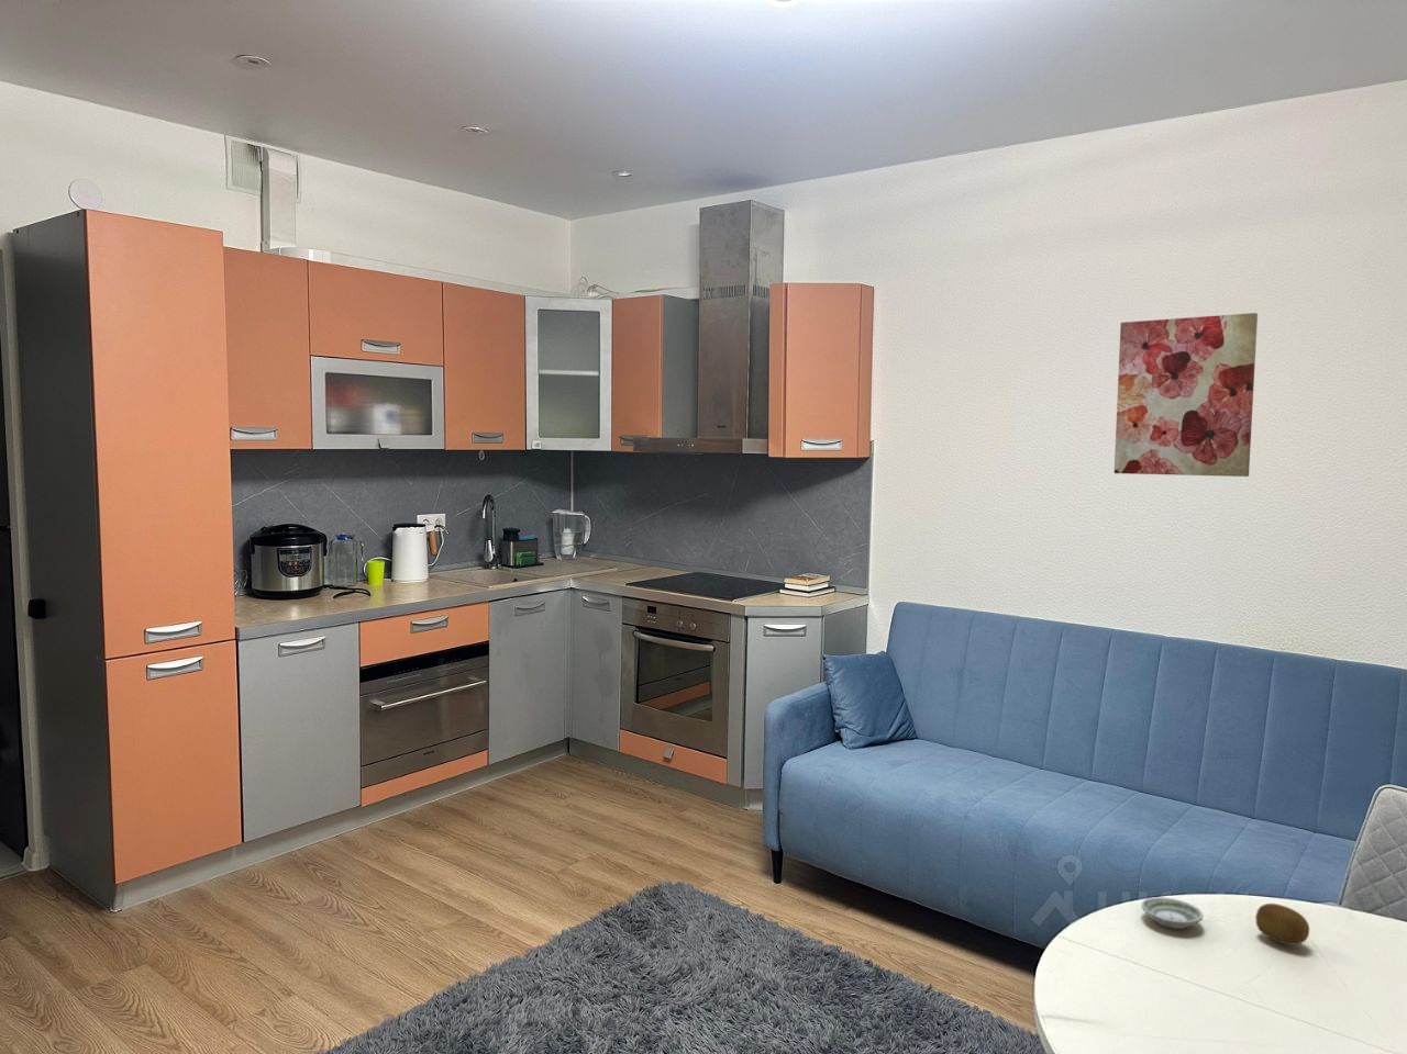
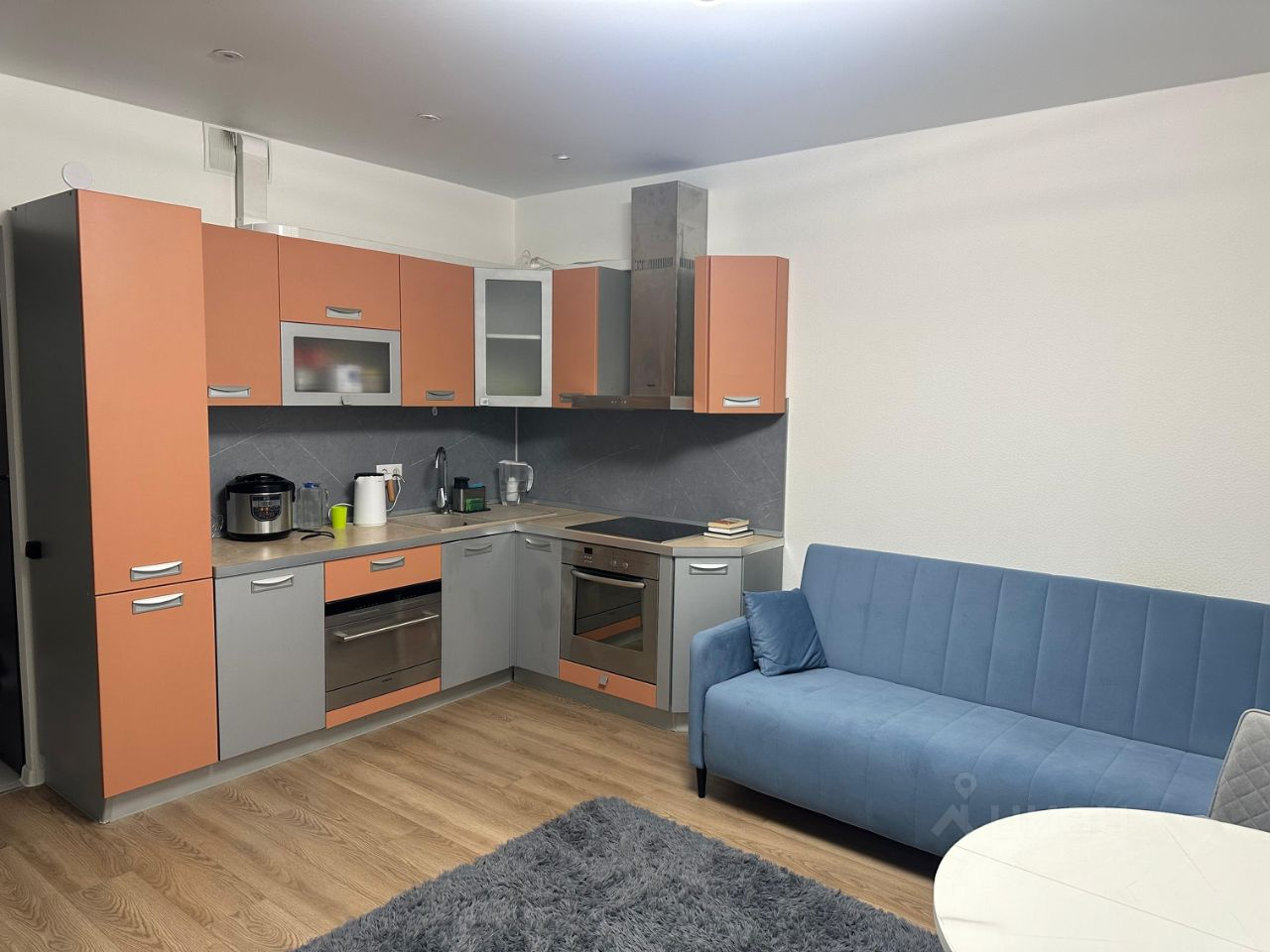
- fruit [1254,902,1311,947]
- wall art [1113,312,1259,477]
- saucer [1140,896,1204,930]
